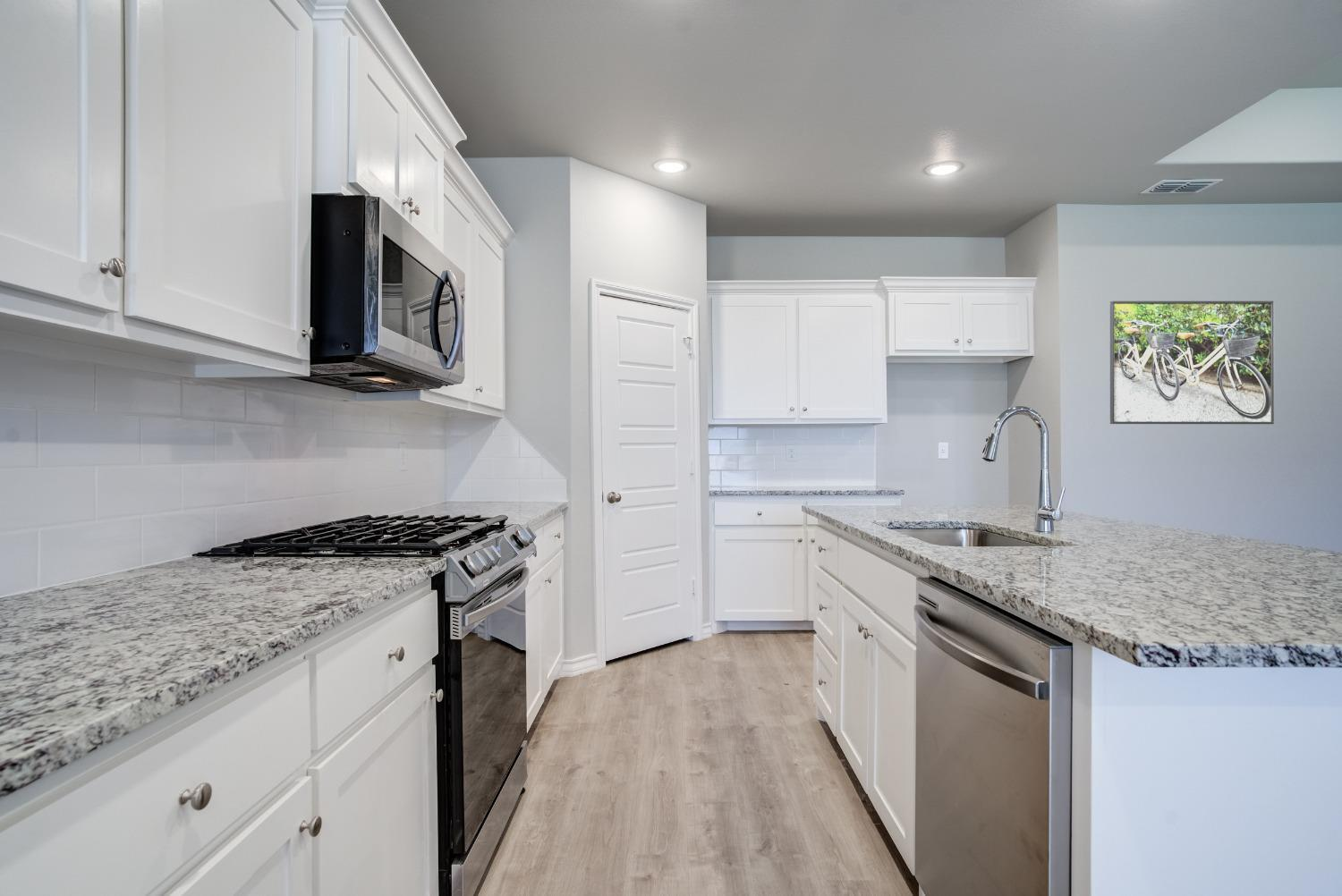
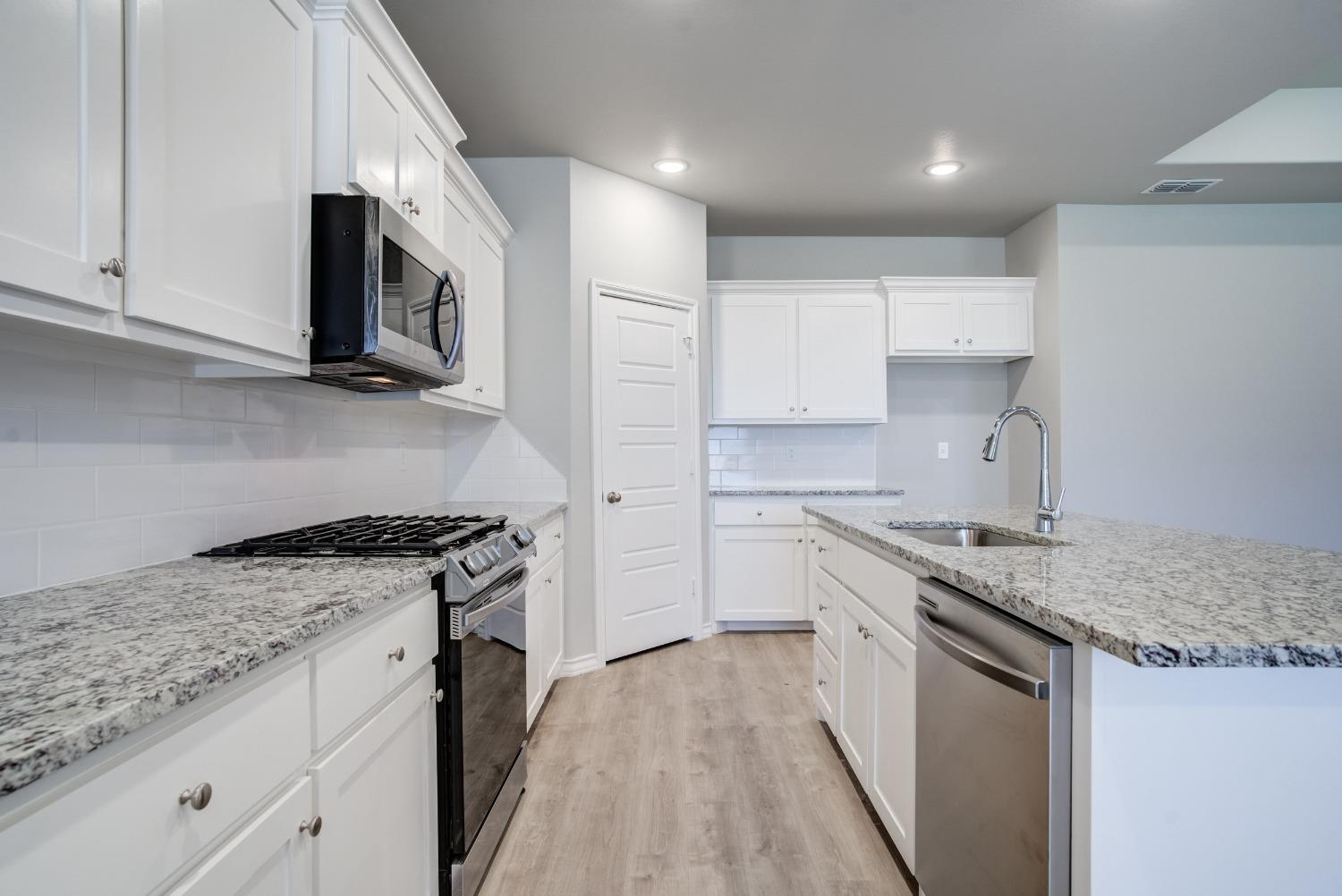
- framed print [1109,300,1275,425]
